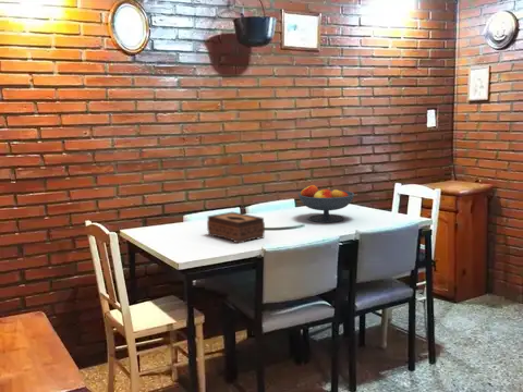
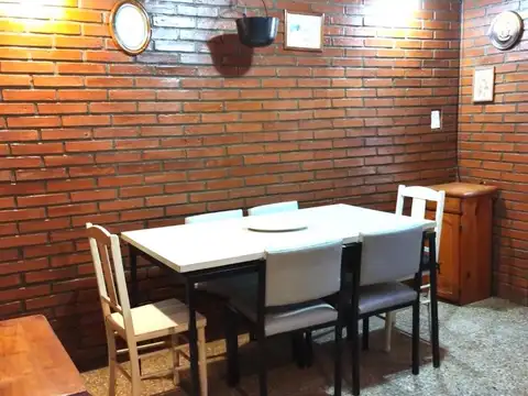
- tissue box [206,211,266,244]
- fruit bowl [297,184,355,223]
